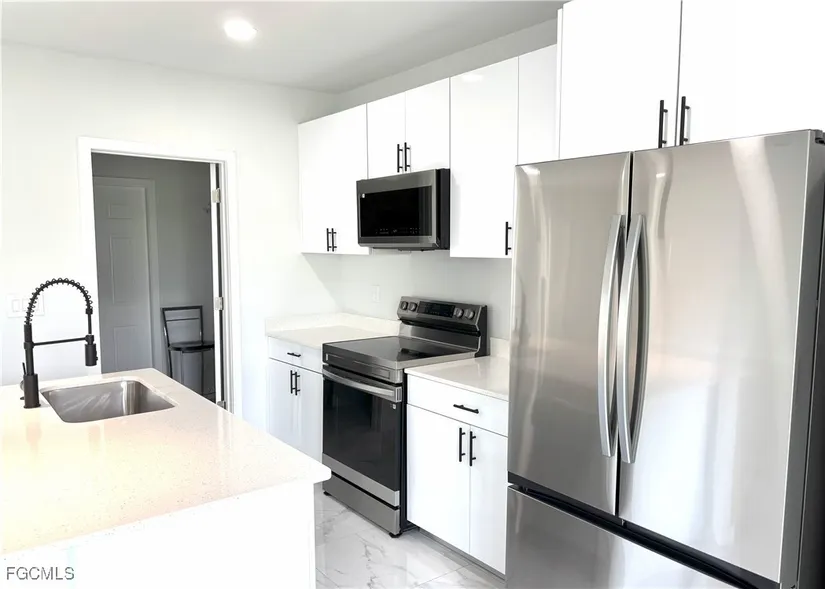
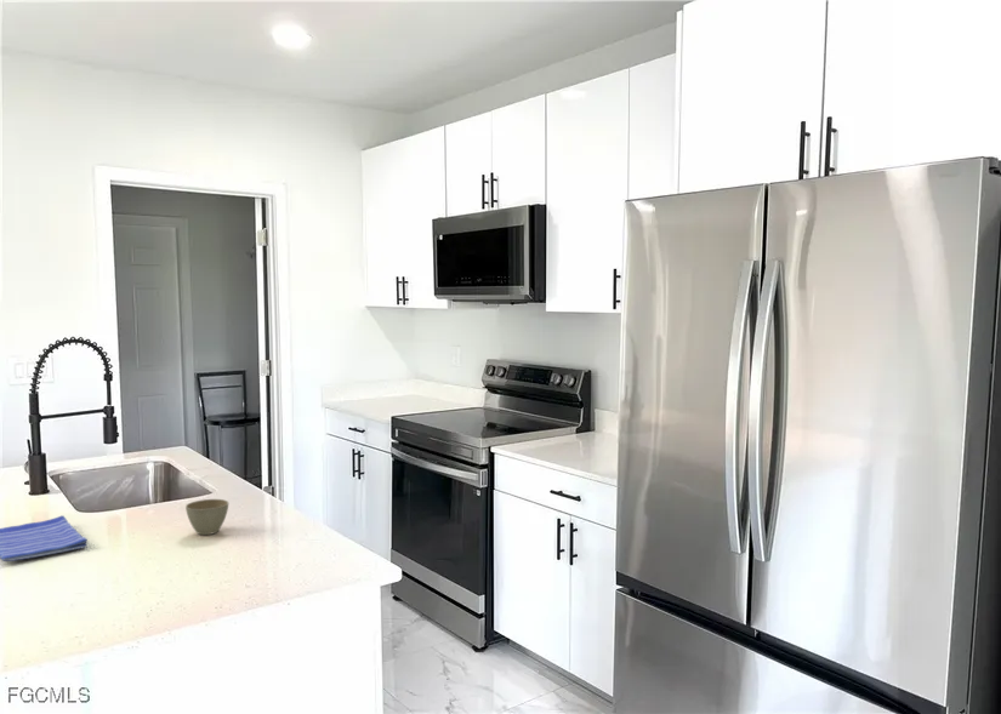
+ dish towel [0,514,89,562]
+ flower pot [184,498,229,536]
